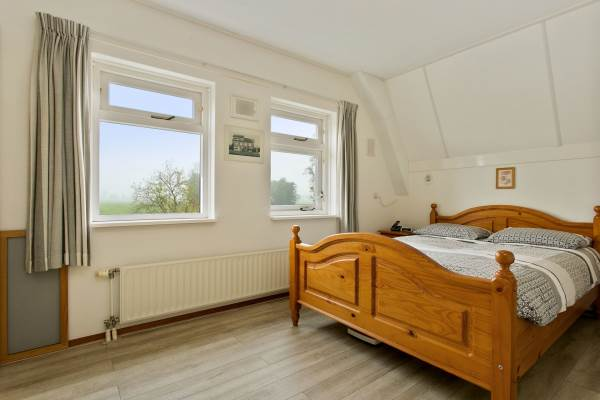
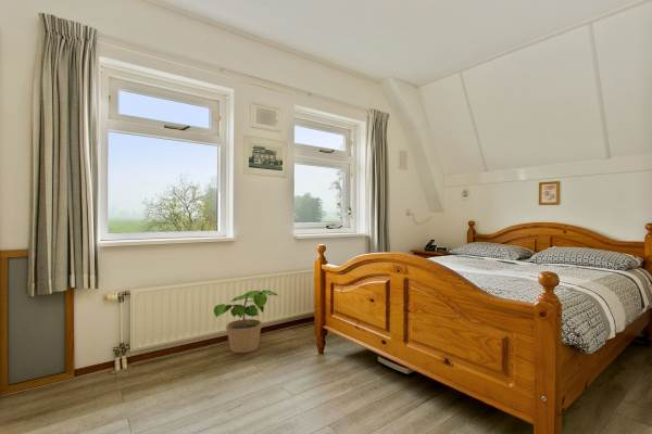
+ potted plant [213,289,279,354]
